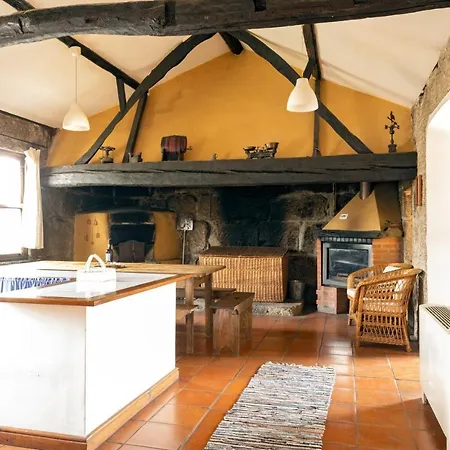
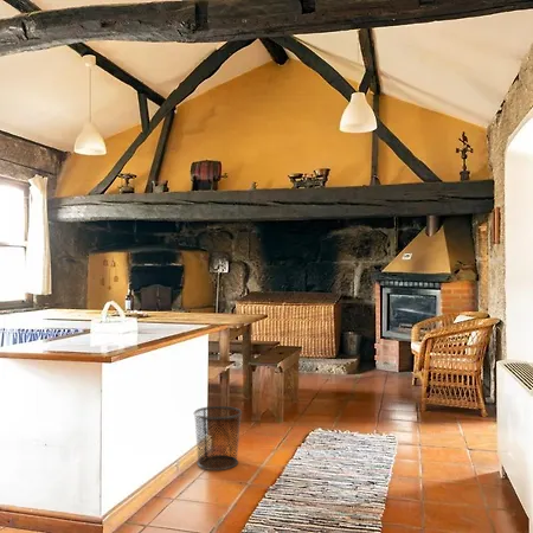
+ waste bin [193,405,243,471]
